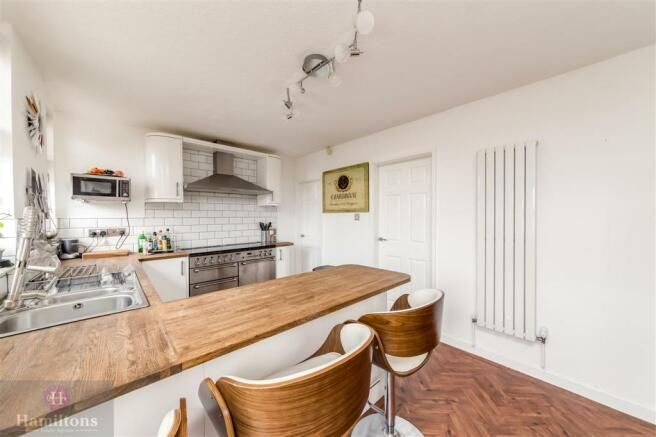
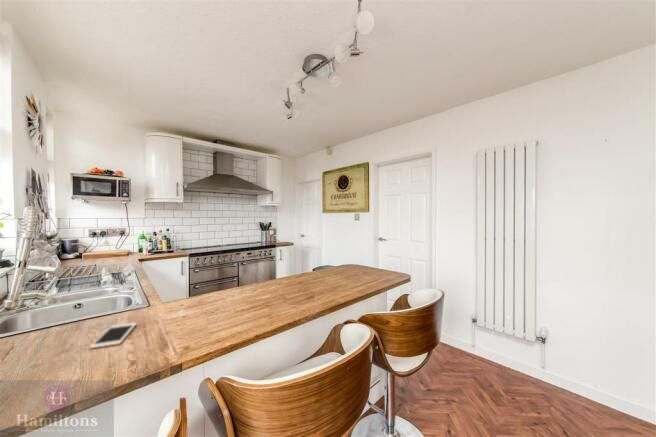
+ cell phone [89,322,138,350]
